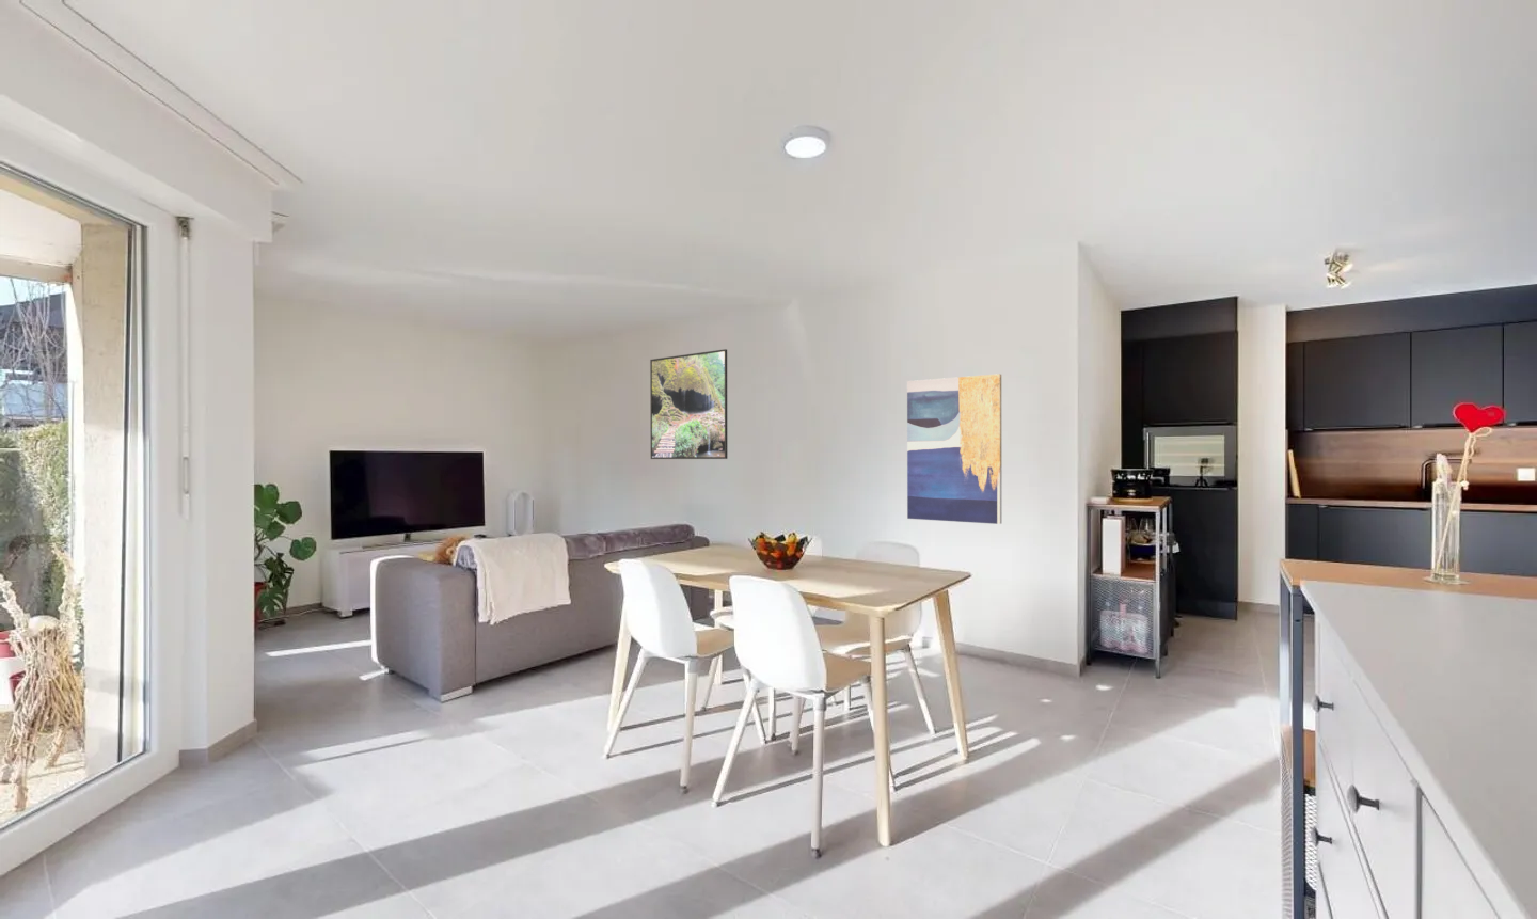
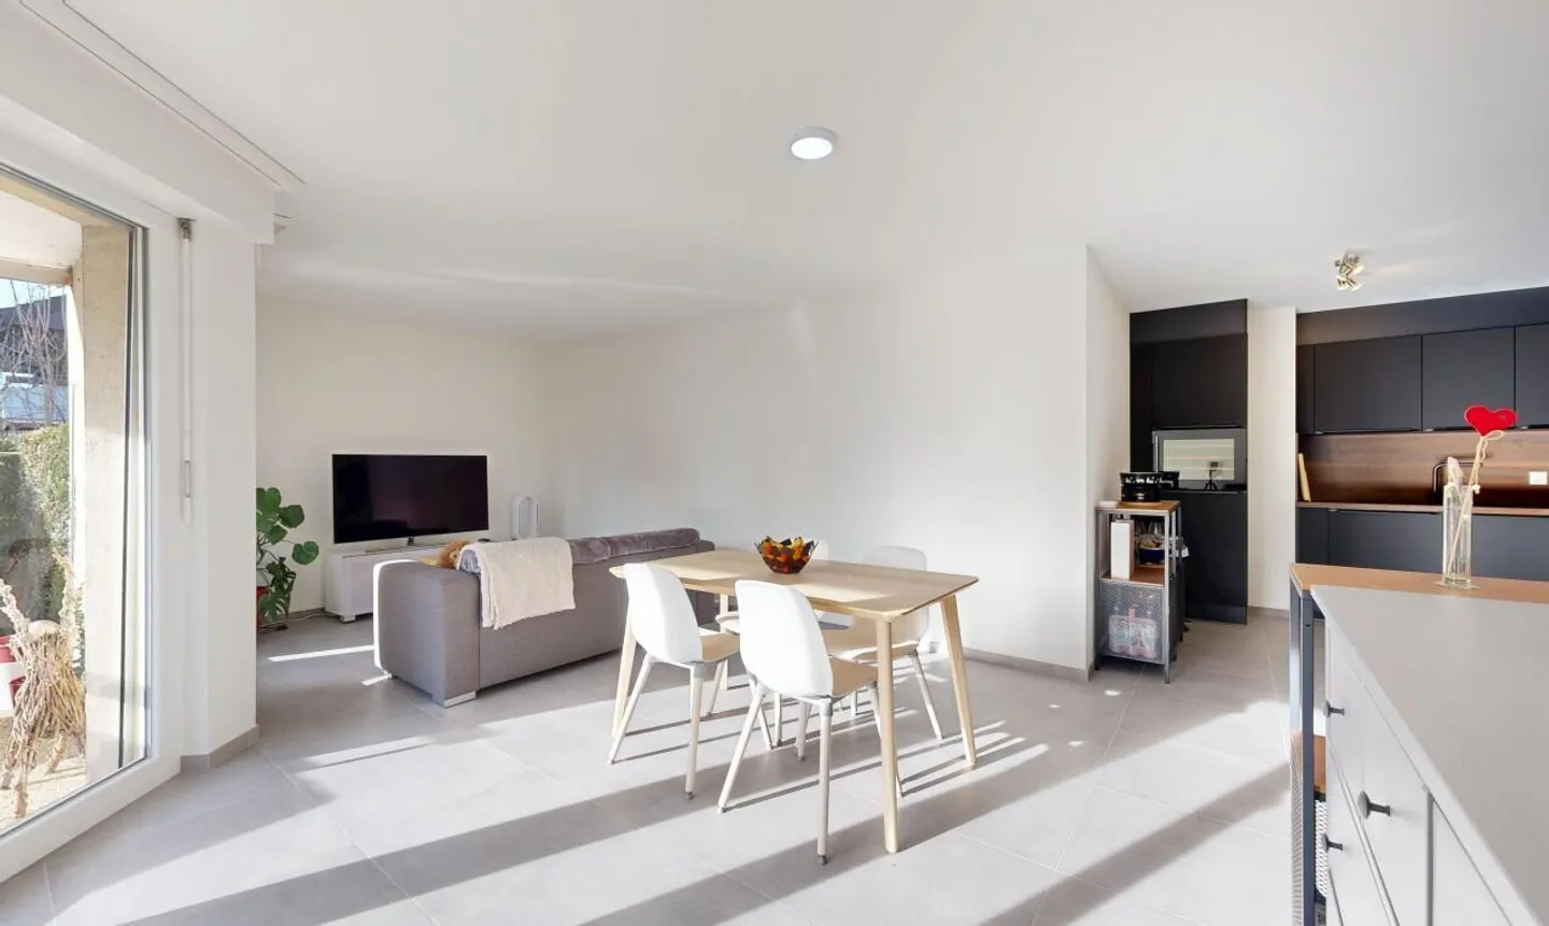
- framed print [649,348,727,460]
- wall art [906,372,1003,525]
